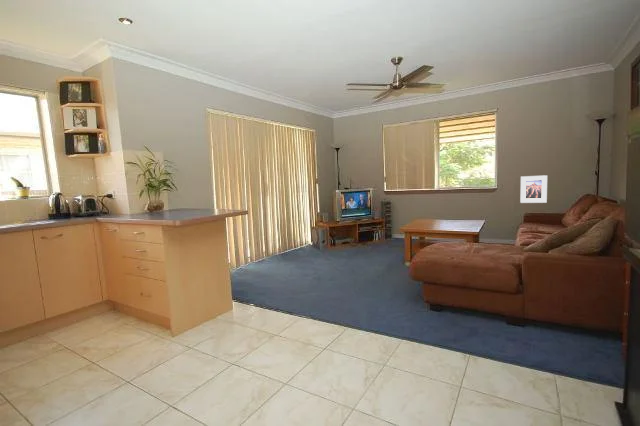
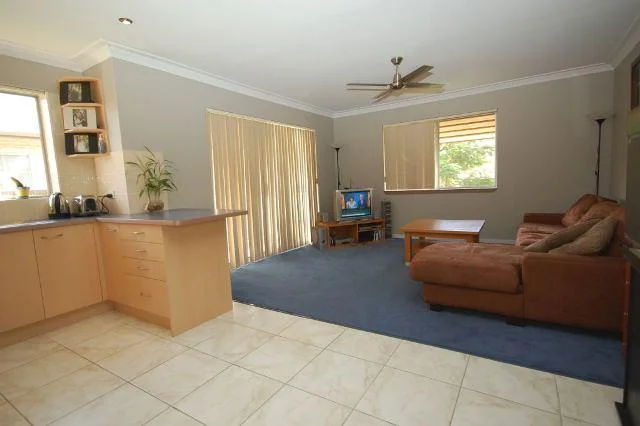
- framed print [519,175,548,204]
